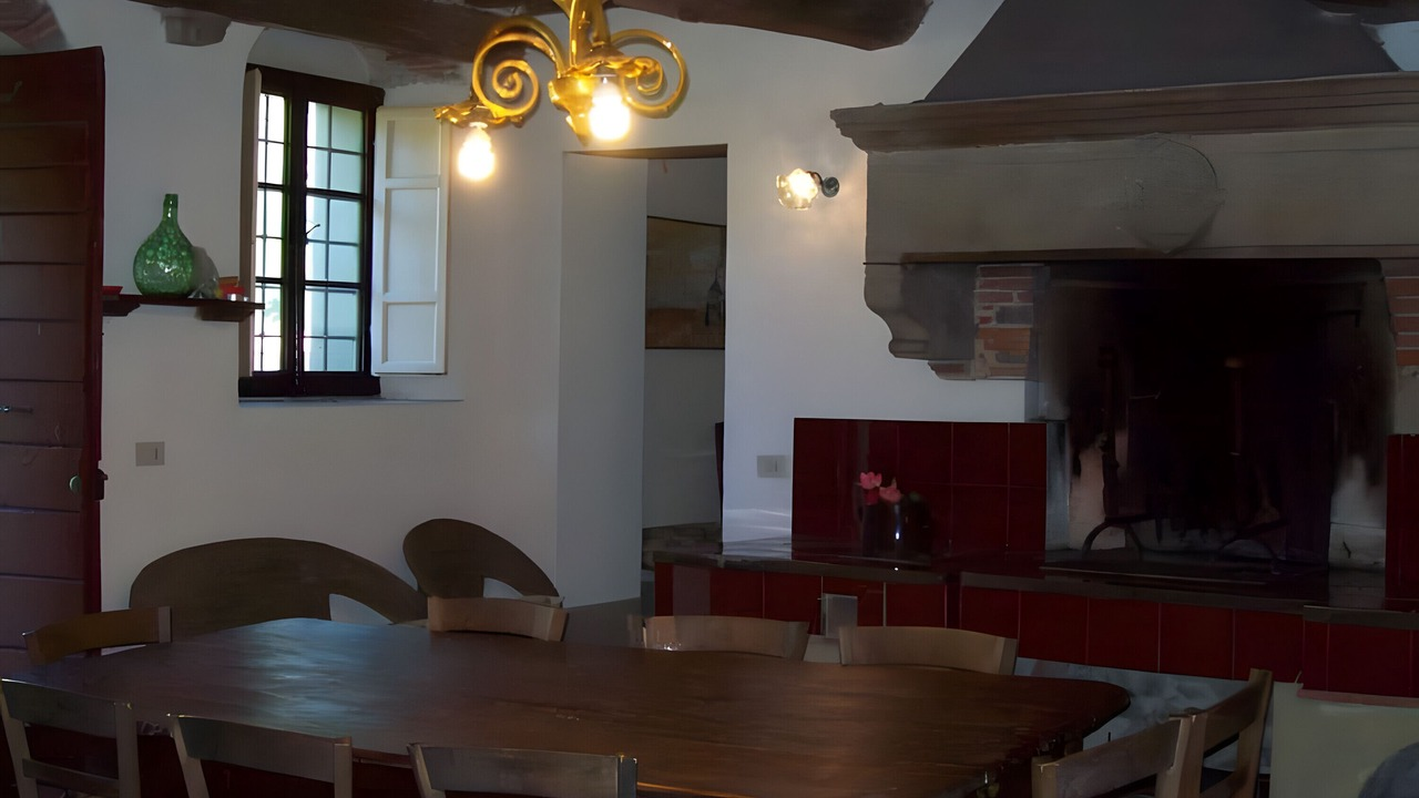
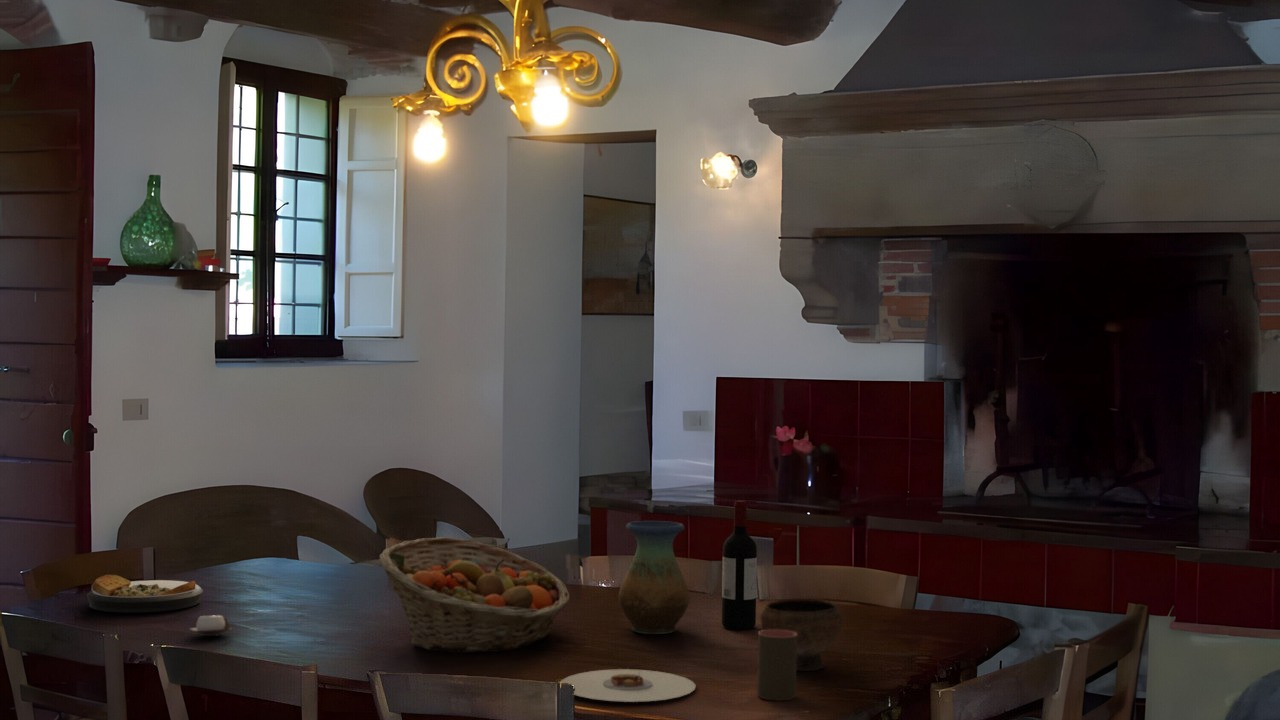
+ bowl [759,597,843,672]
+ cup [188,614,234,637]
+ cup [756,630,797,701]
+ vase [618,520,690,635]
+ plate [86,574,204,613]
+ fruit basket [379,536,571,654]
+ plate [560,668,697,703]
+ wine bottle [721,500,758,630]
